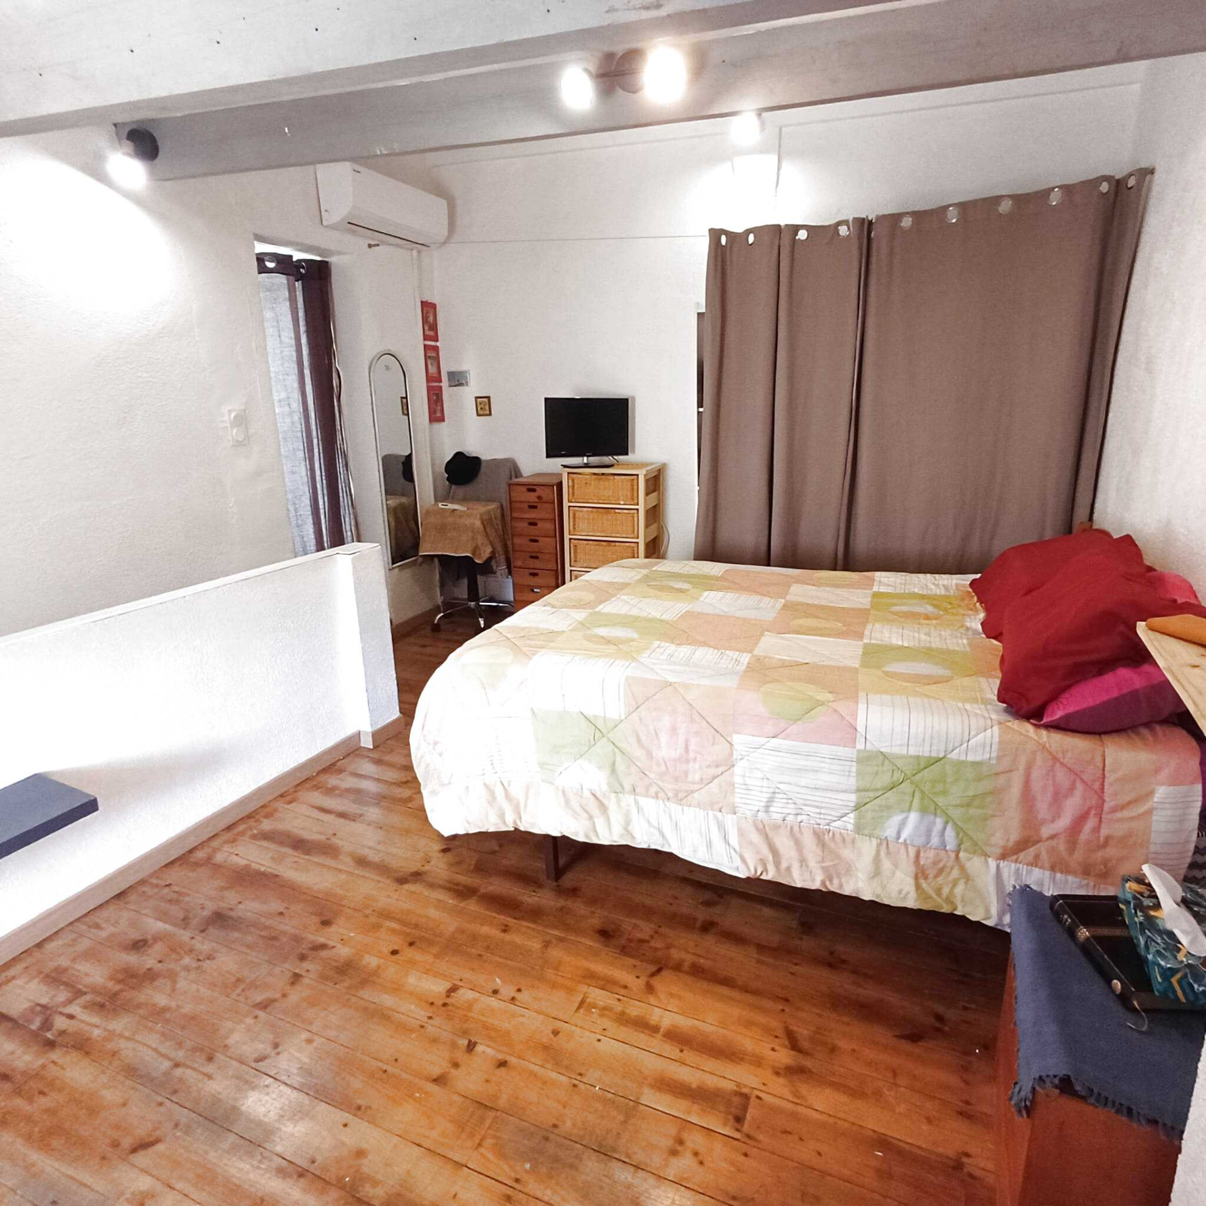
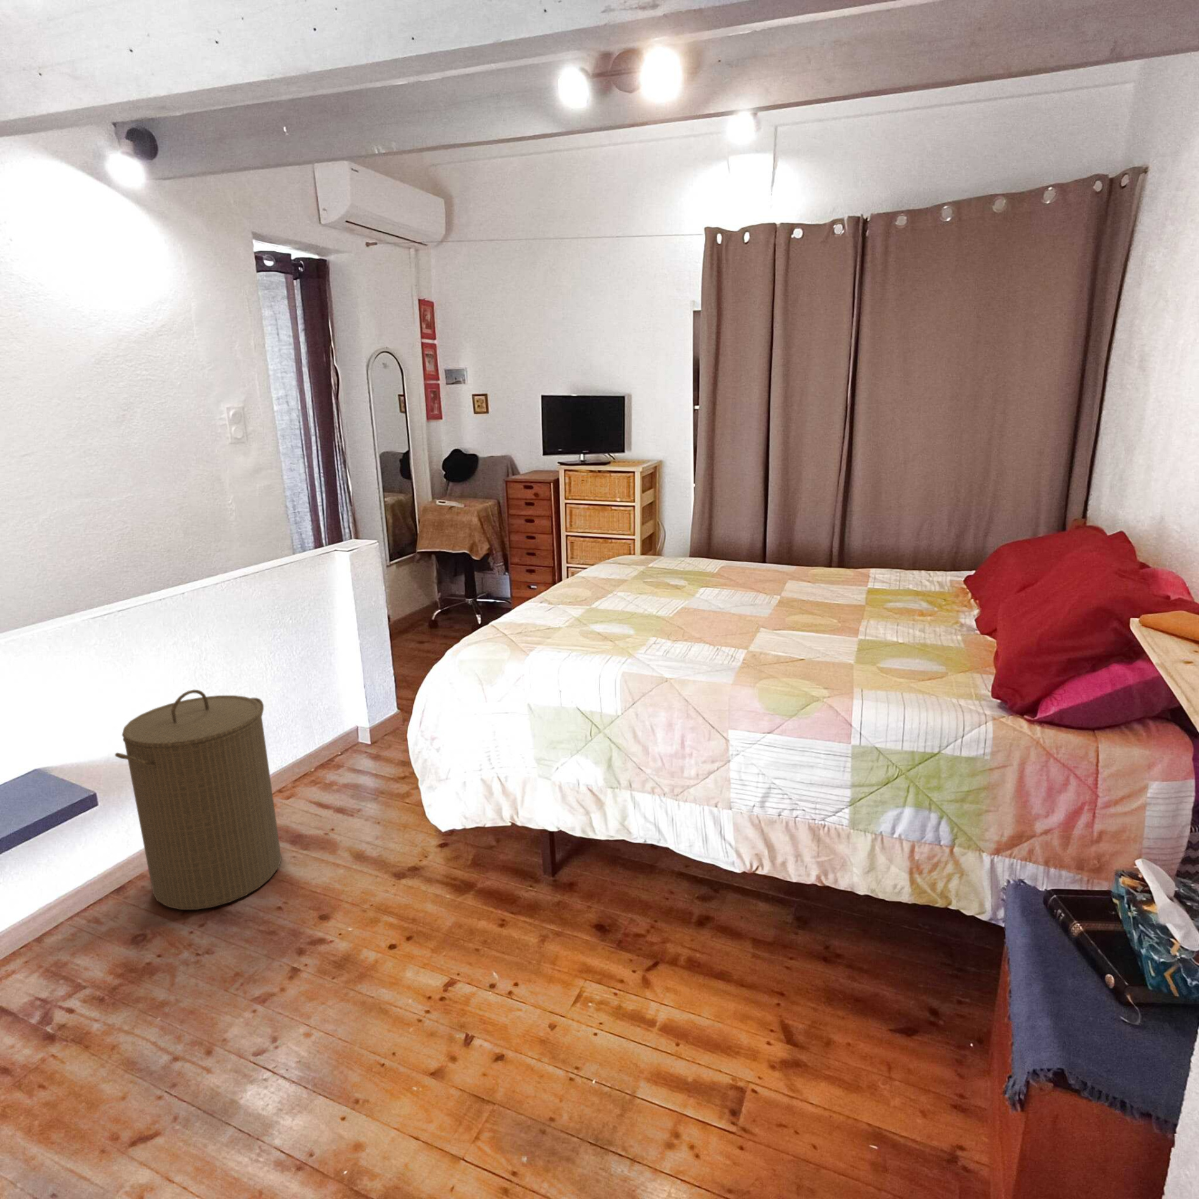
+ laundry hamper [114,690,282,910]
